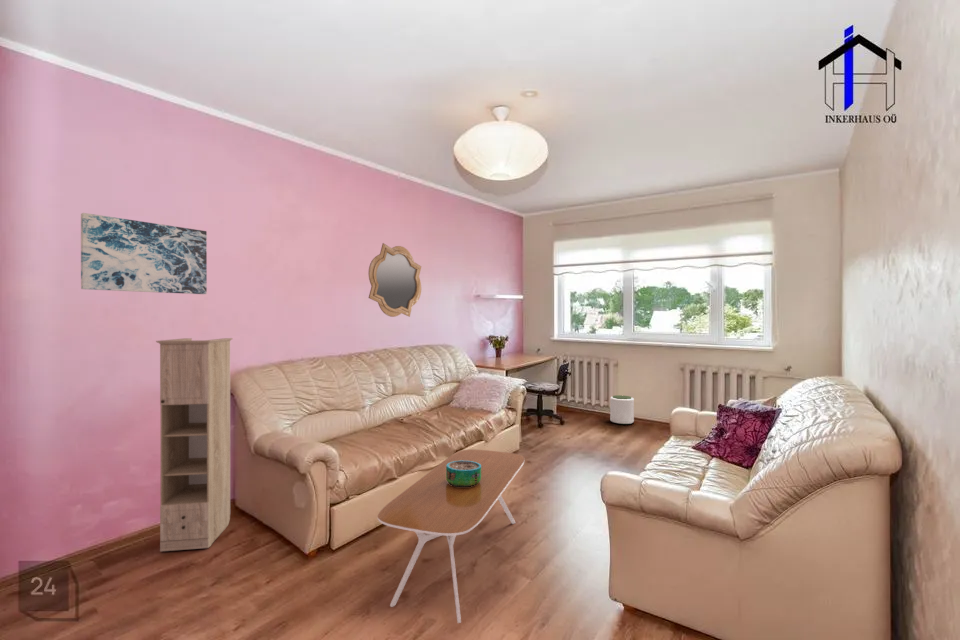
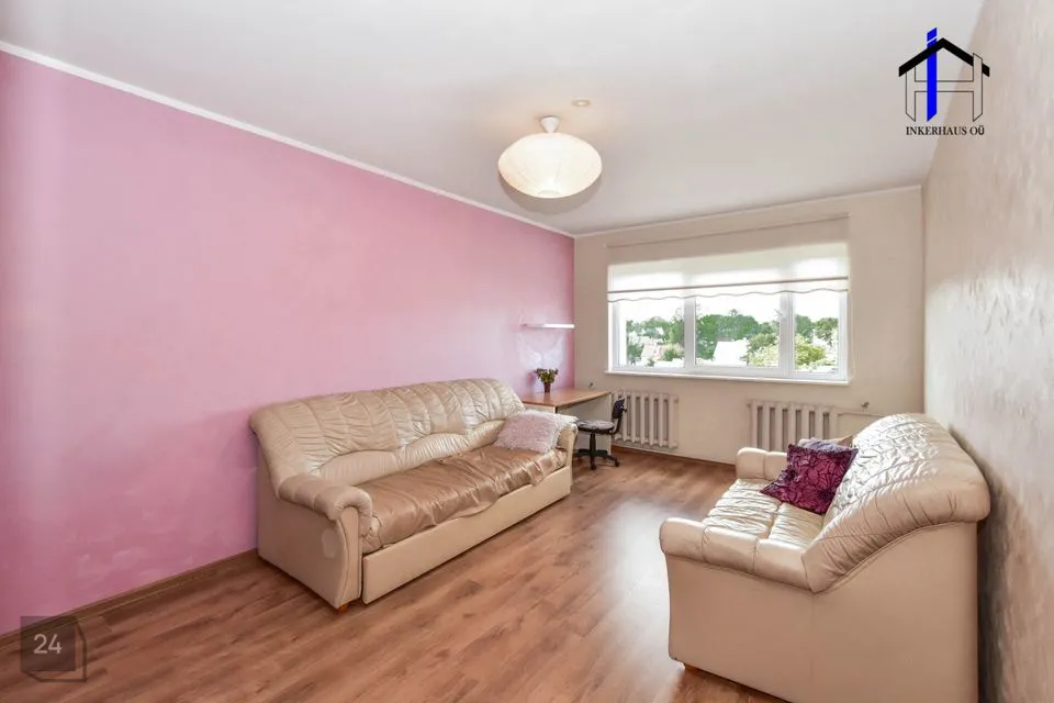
- wall art [80,212,208,295]
- storage cabinet [155,337,234,553]
- mirror [368,242,422,318]
- decorative bowl [446,460,481,487]
- plant pot [609,394,635,425]
- coffee table [377,448,525,624]
